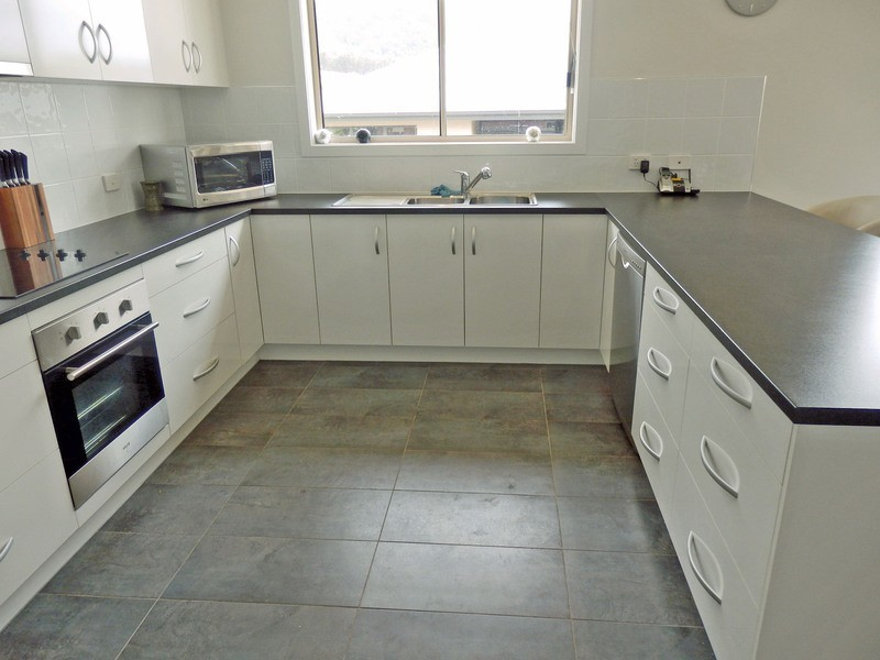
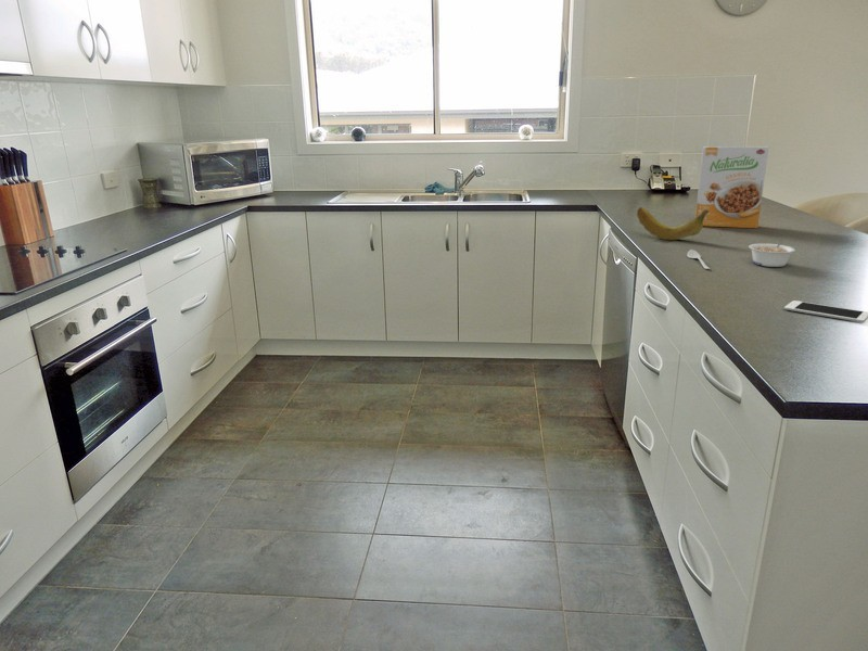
+ cereal box [694,145,769,229]
+ fruit [636,206,709,241]
+ spoon [686,248,711,270]
+ legume [748,239,796,268]
+ cell phone [783,299,868,323]
